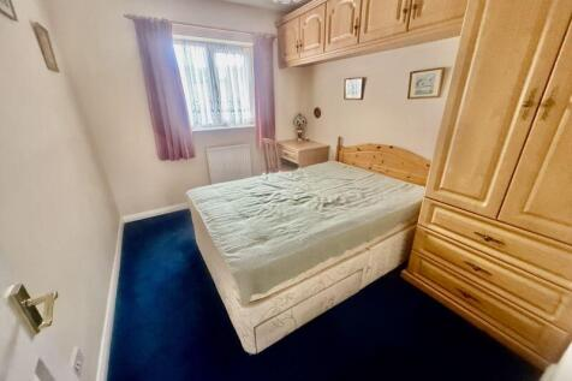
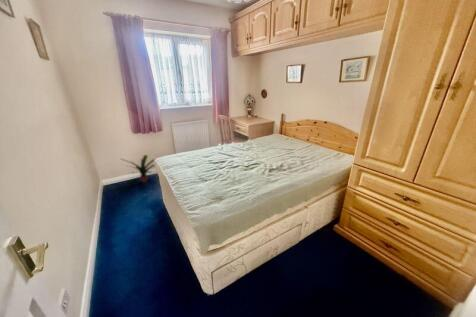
+ potted plant [120,154,156,184]
